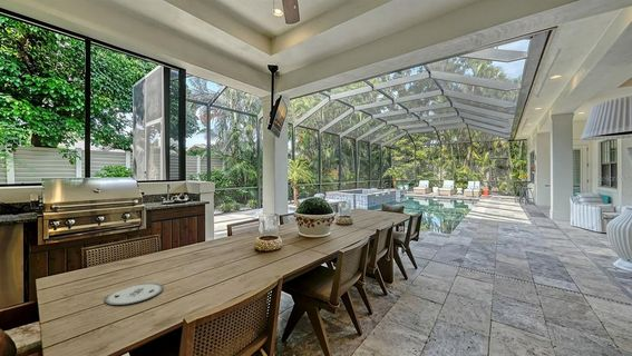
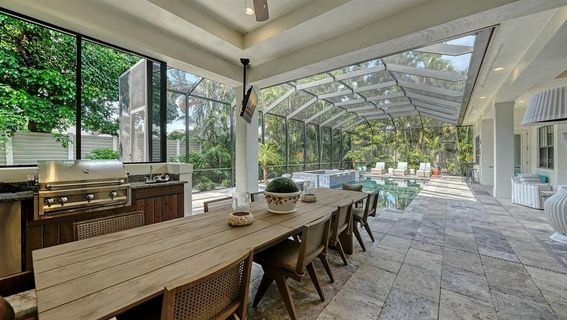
- plate [104,283,164,306]
